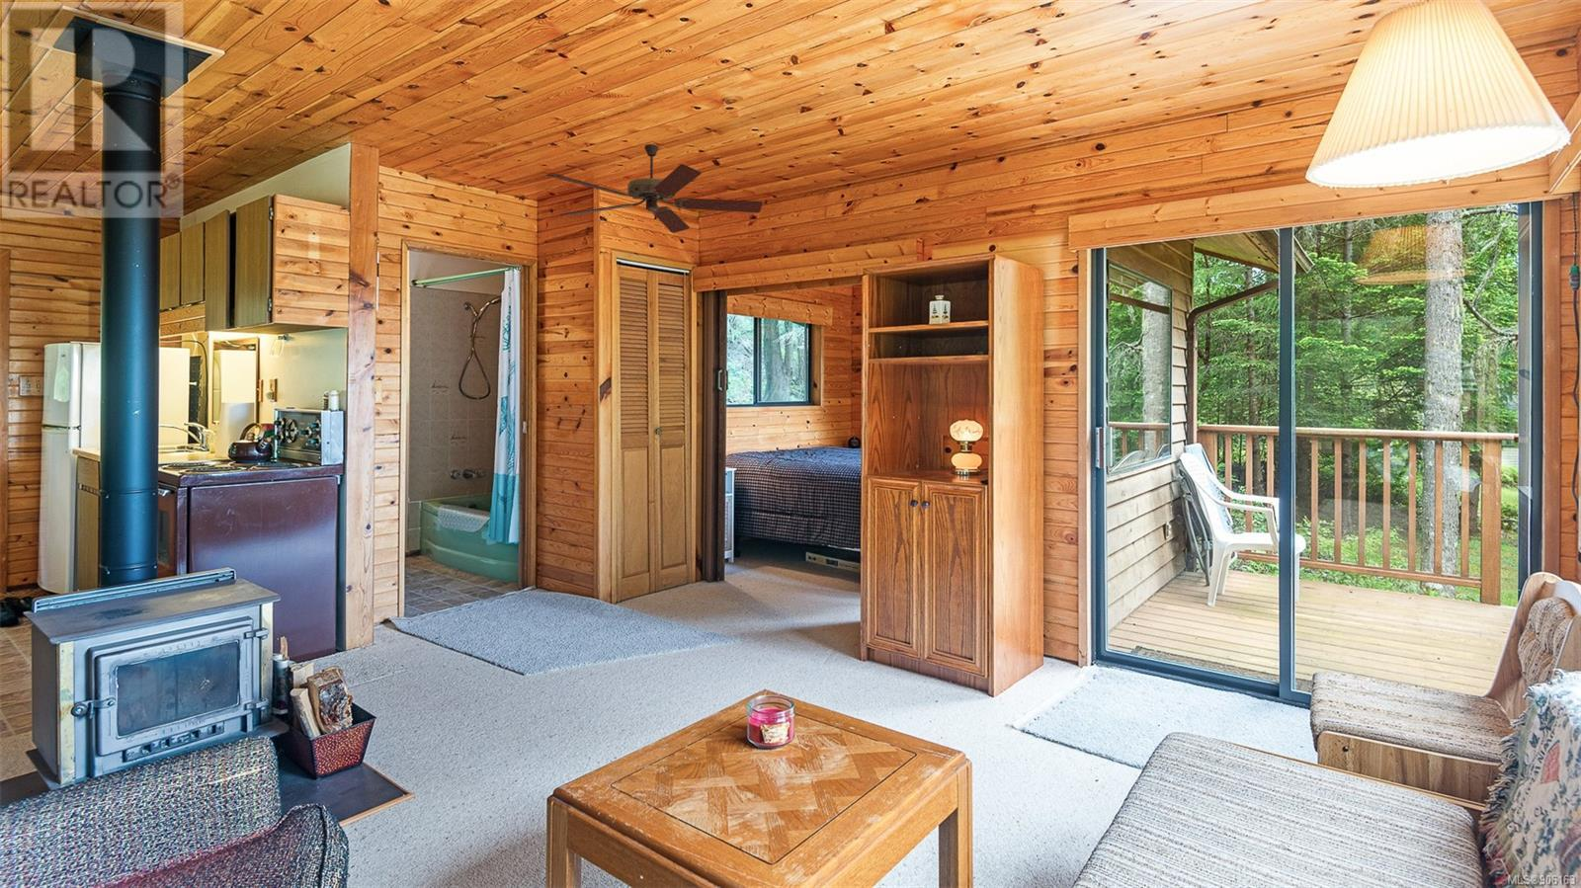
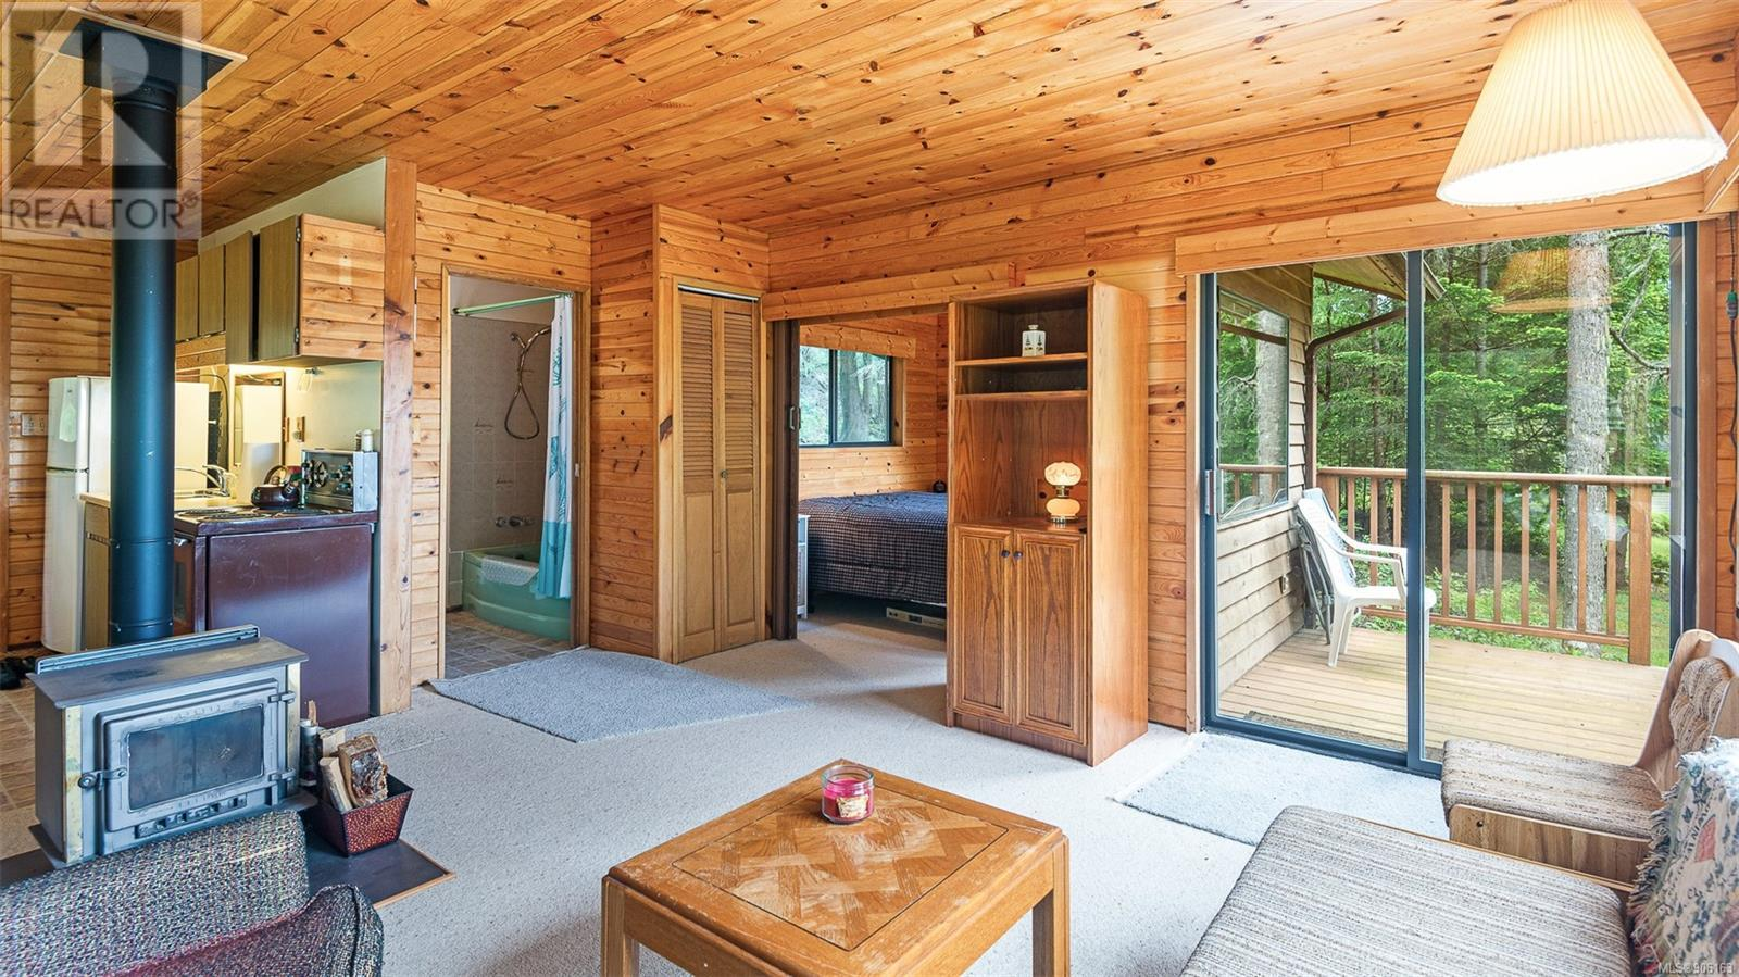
- ceiling fan [545,143,763,234]
